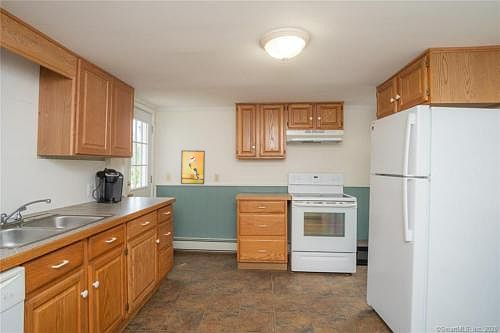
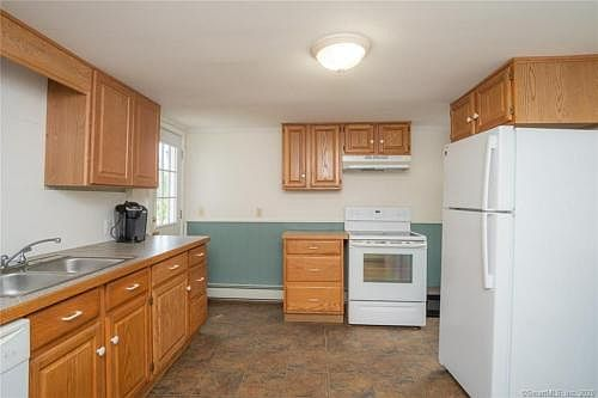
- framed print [180,150,206,185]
